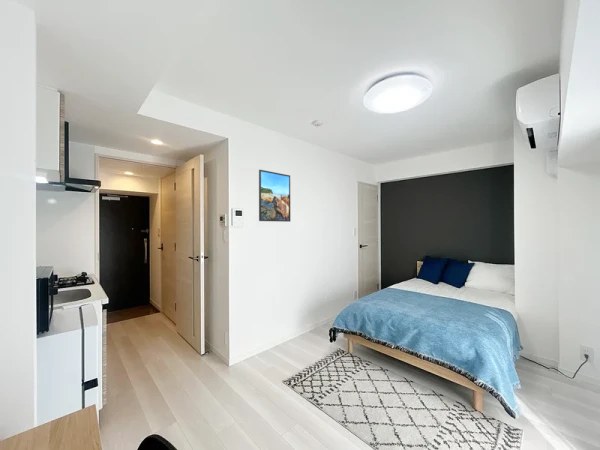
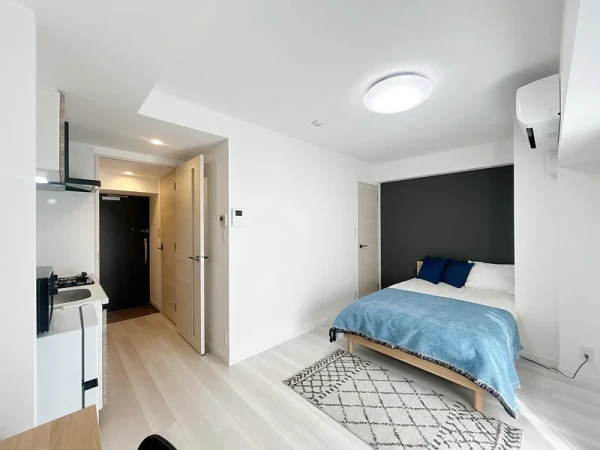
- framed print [258,169,291,223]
